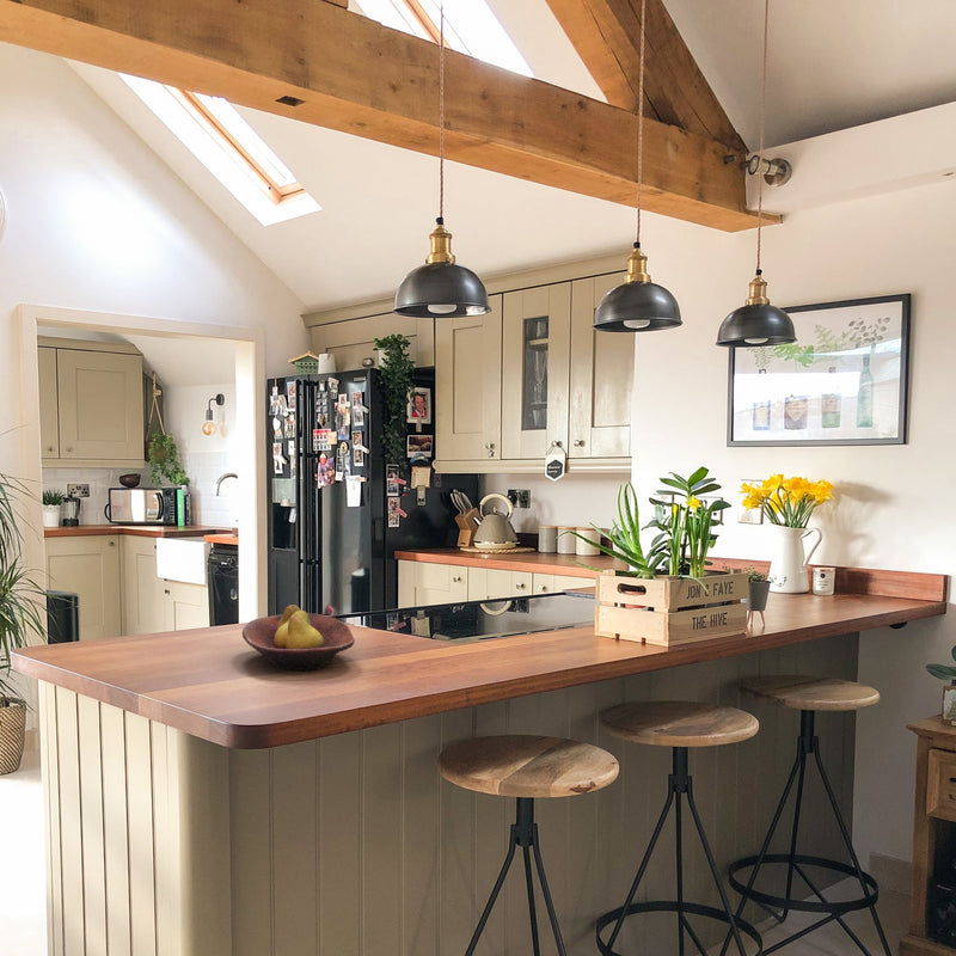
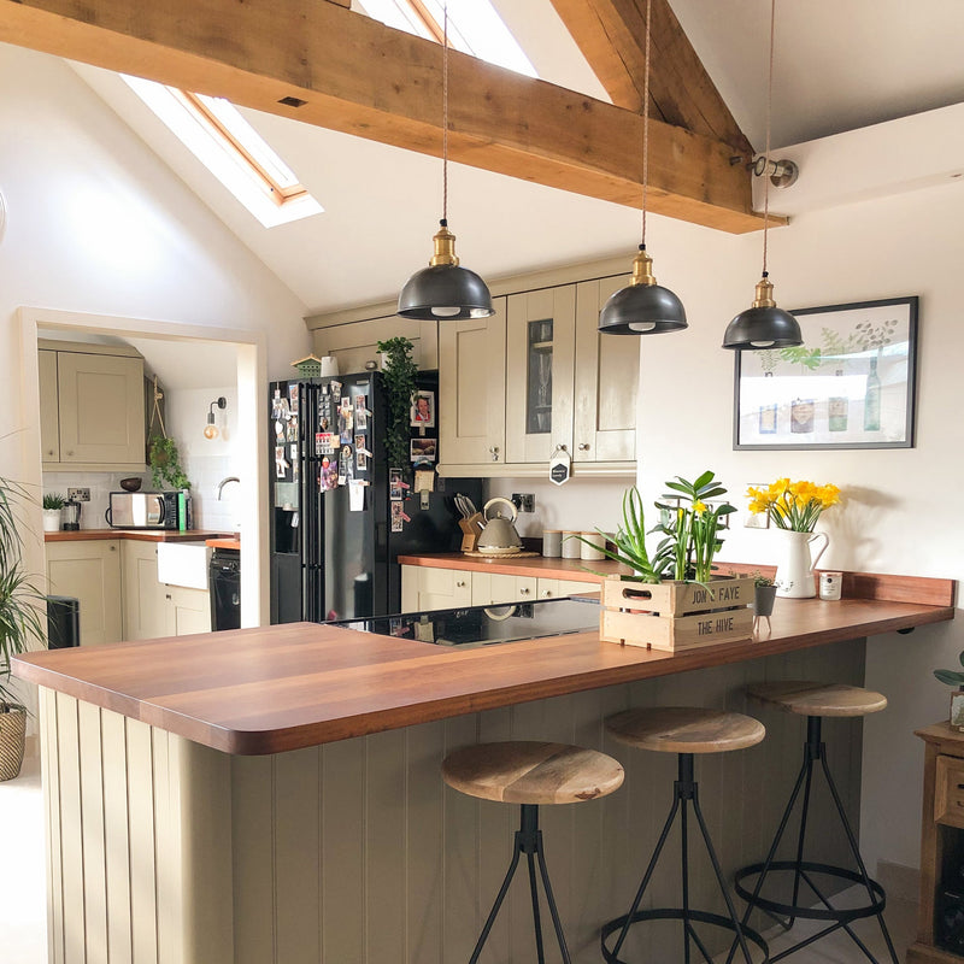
- fruit bowl [241,603,356,672]
